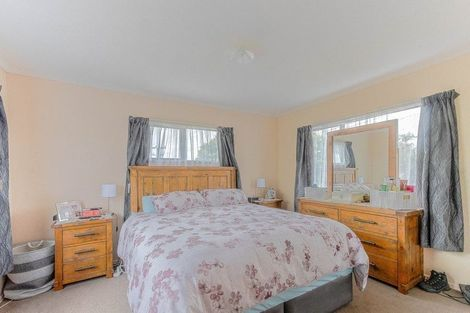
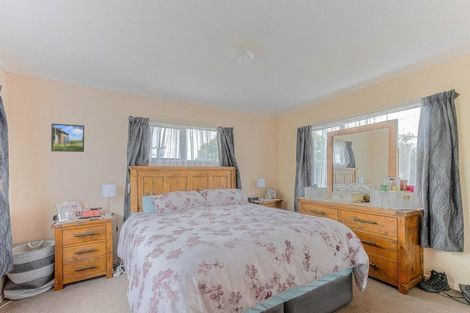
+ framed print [50,123,85,153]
